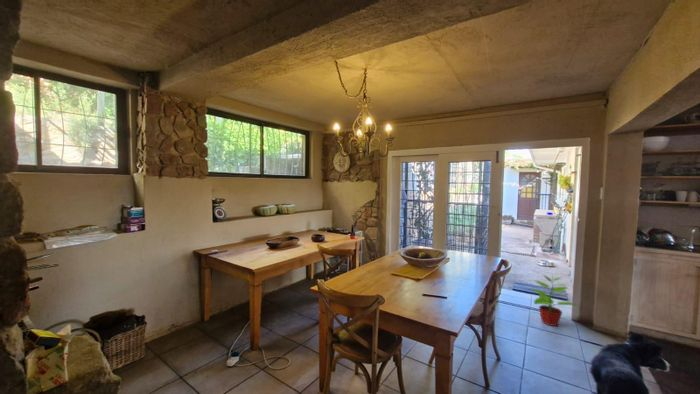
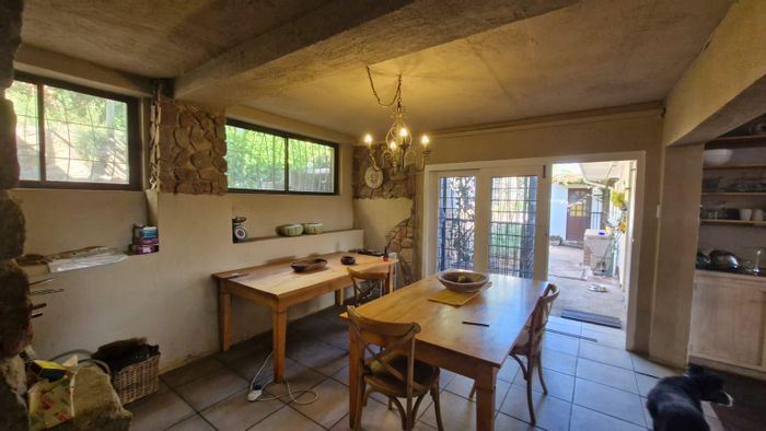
- potted plant [528,273,580,327]
